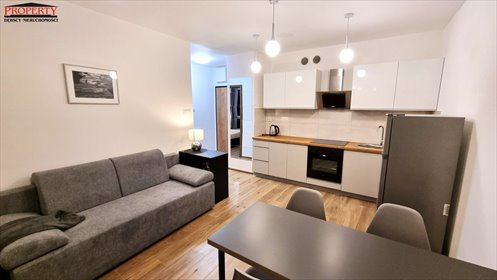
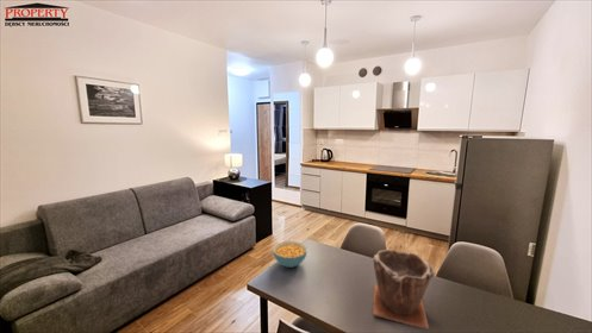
+ plant pot [372,249,436,331]
+ cereal bowl [272,240,309,269]
